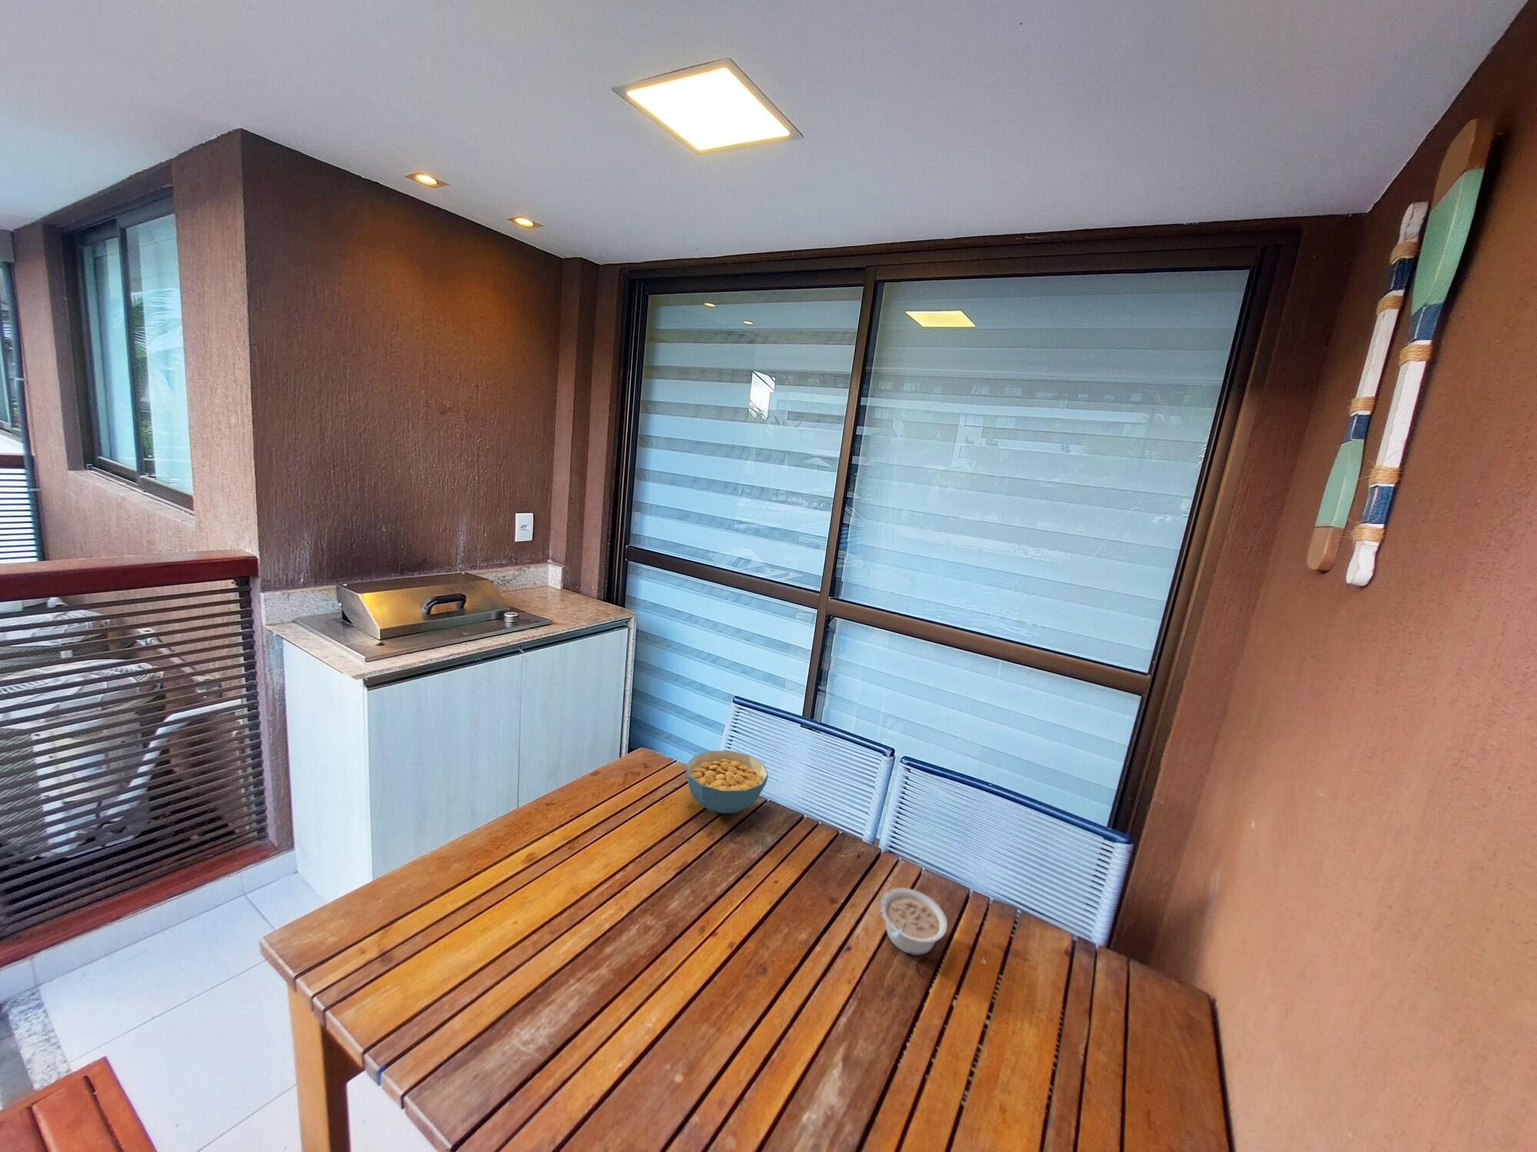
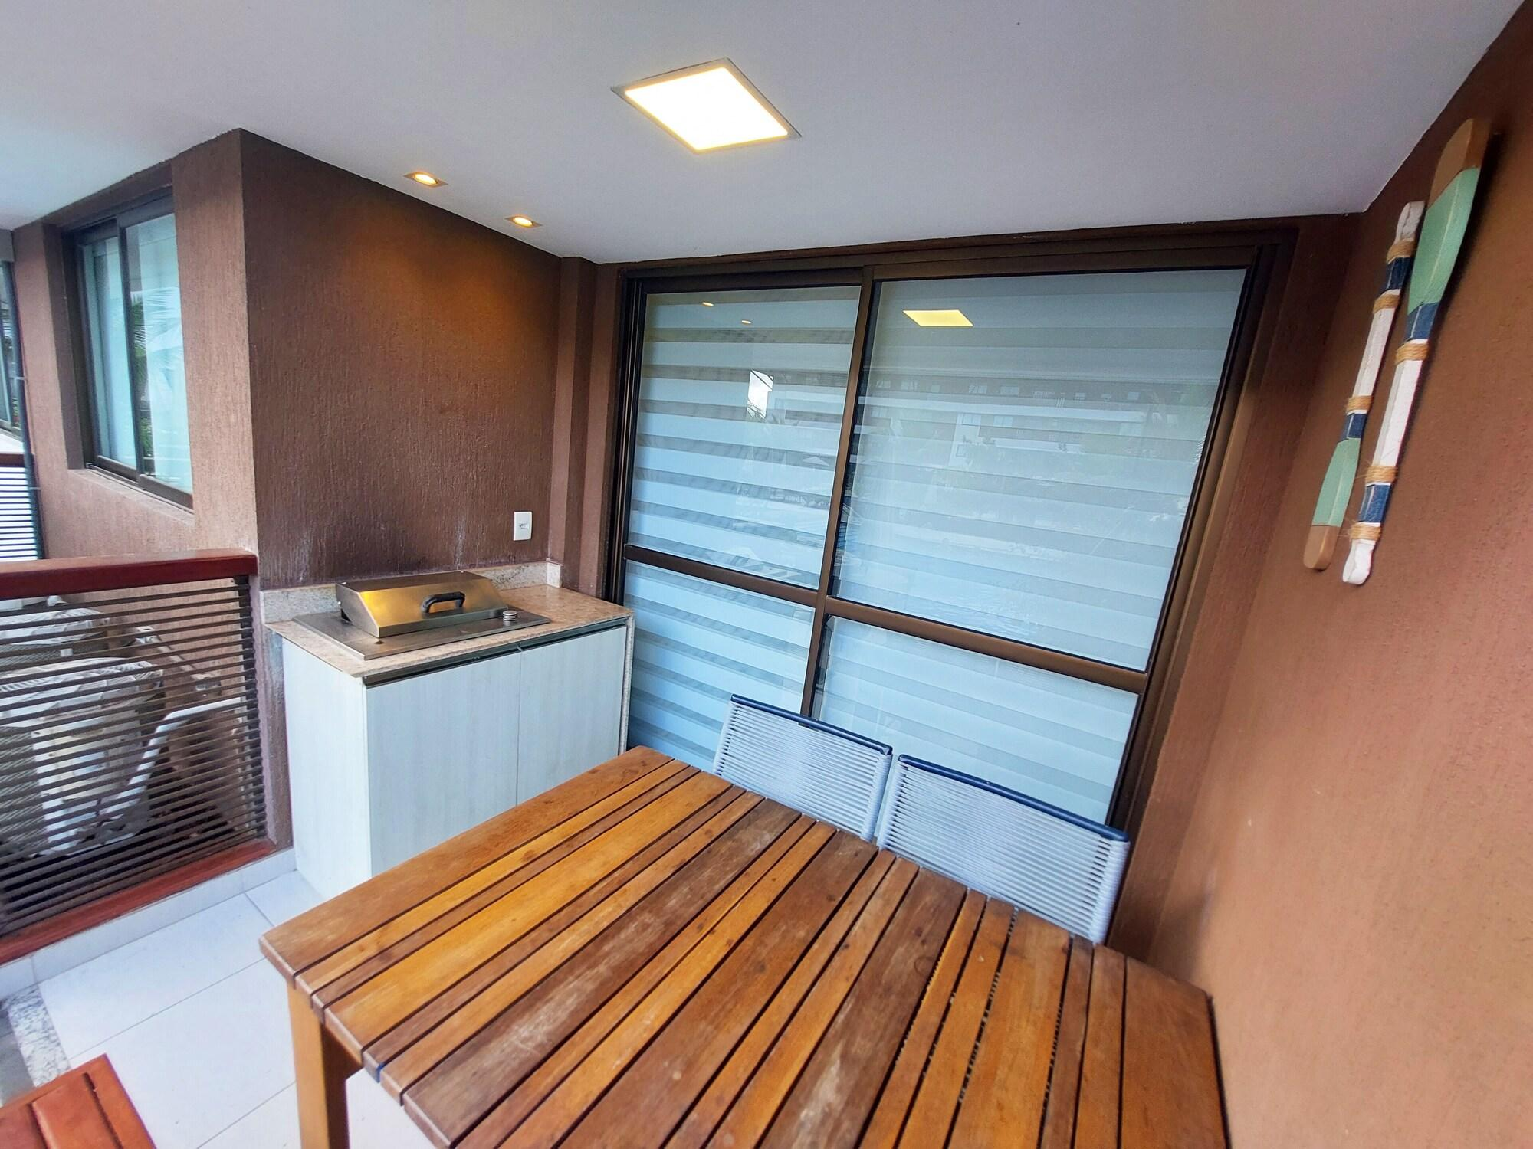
- legume [879,887,949,956]
- cereal bowl [685,749,770,814]
